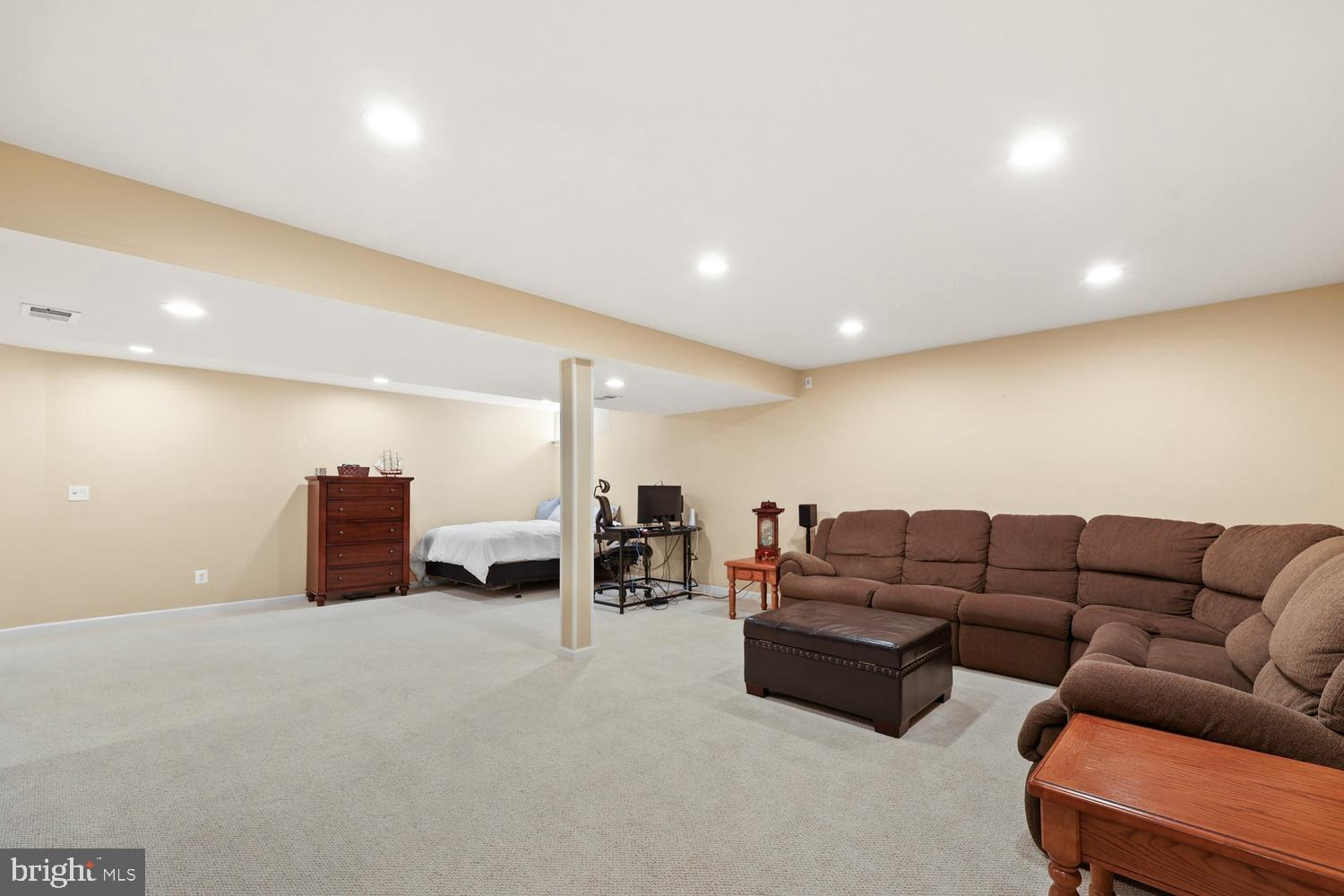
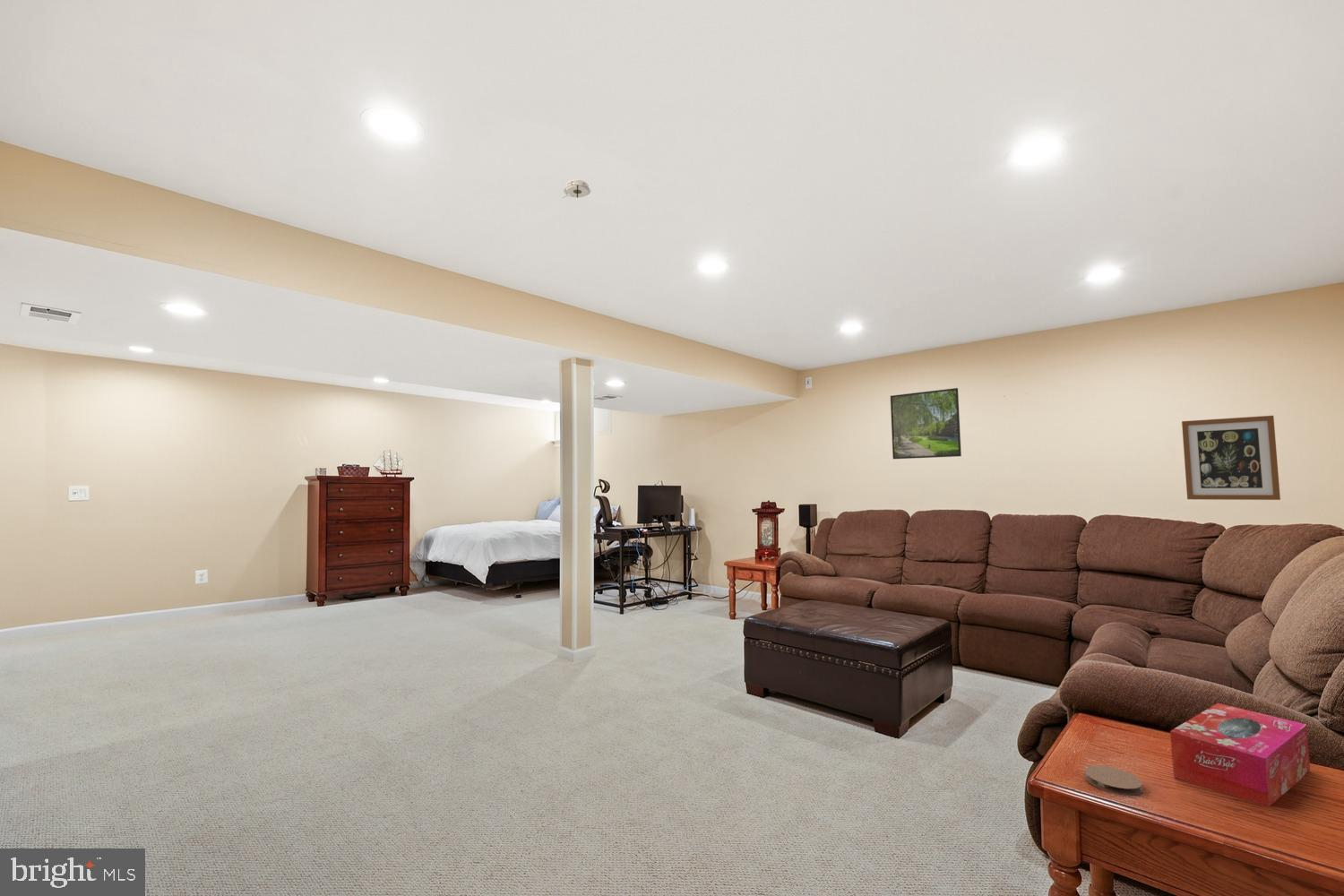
+ wall art [1181,415,1281,501]
+ smoke detector [563,179,591,199]
+ tissue box [1169,702,1311,807]
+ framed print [890,387,962,460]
+ coaster [1084,764,1143,796]
